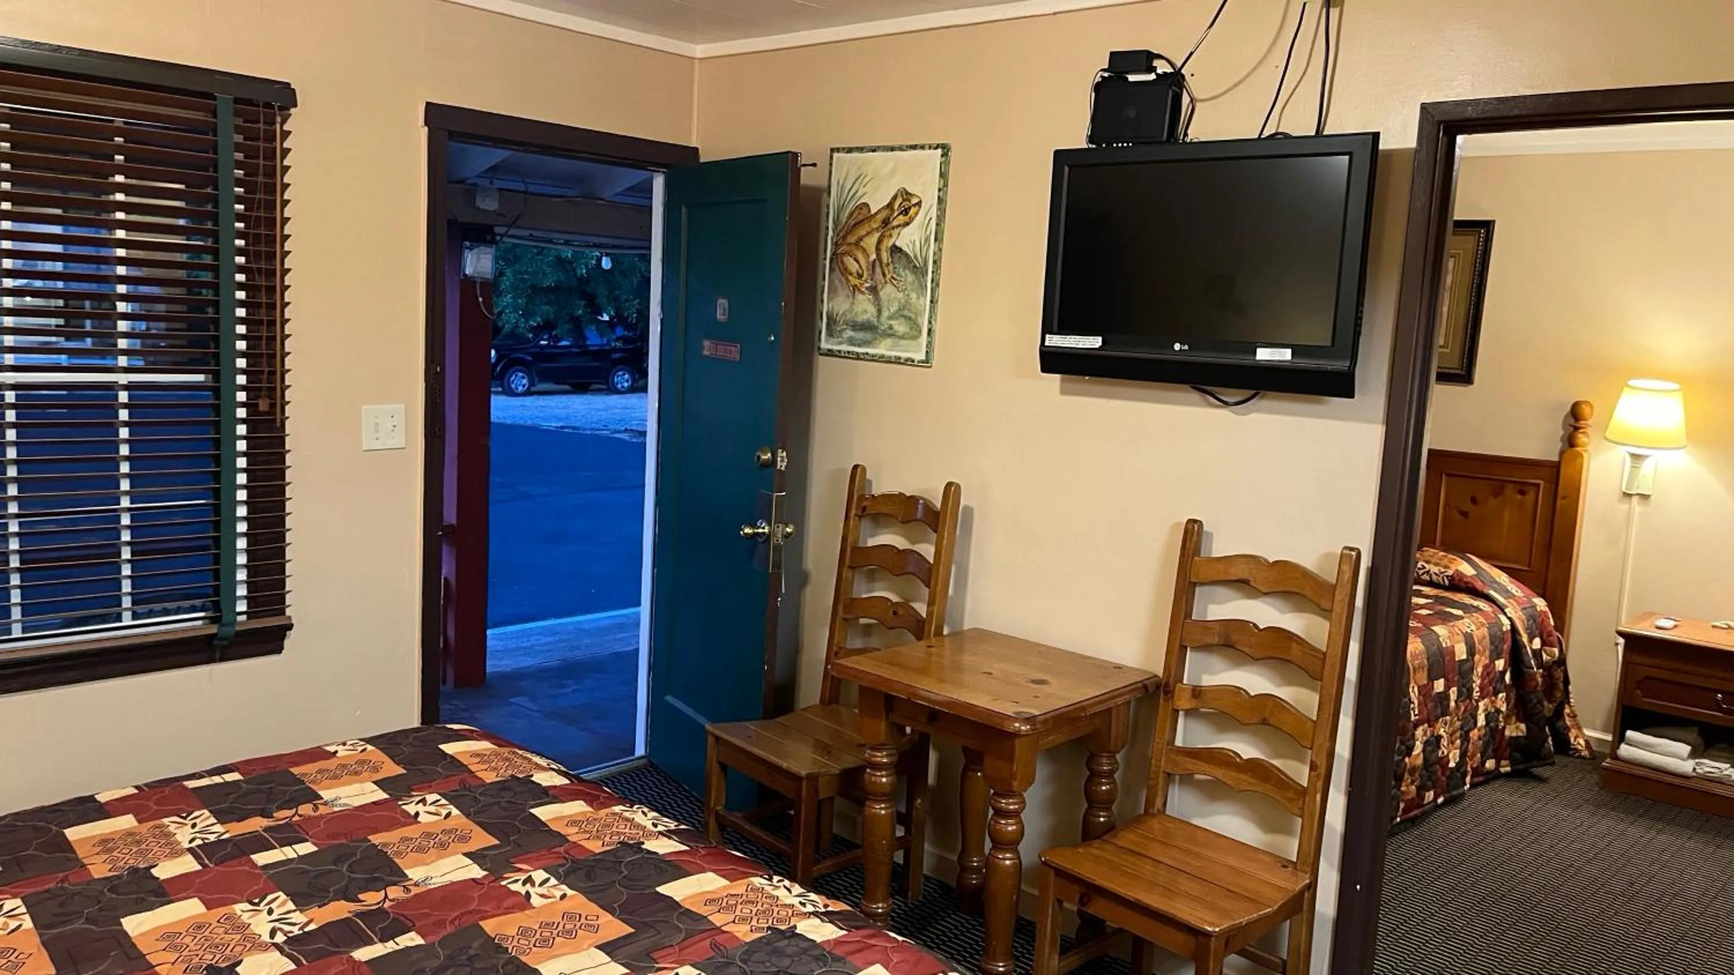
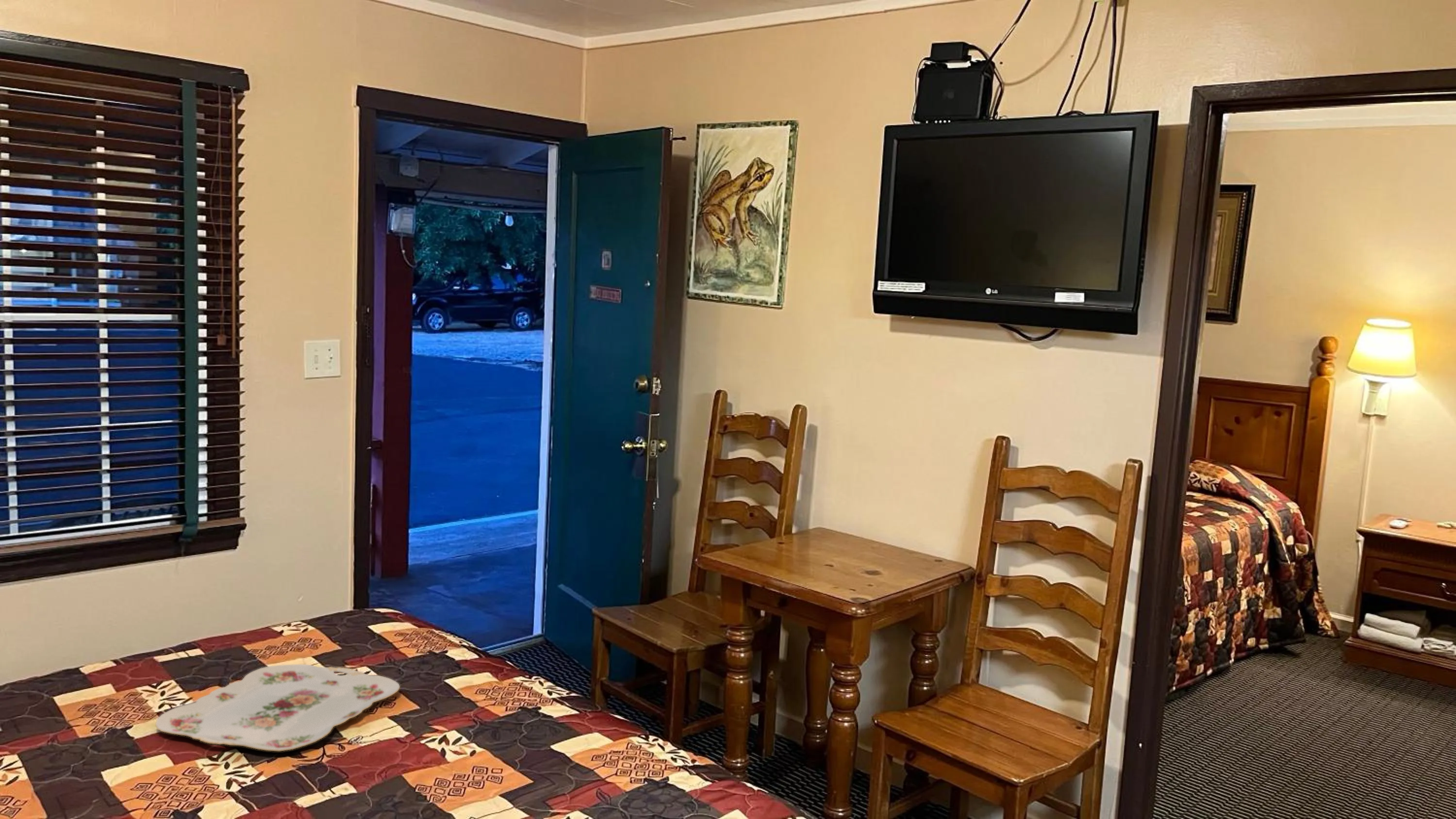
+ serving tray [155,664,400,752]
